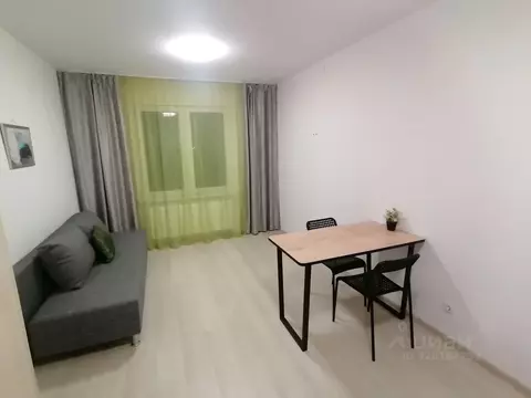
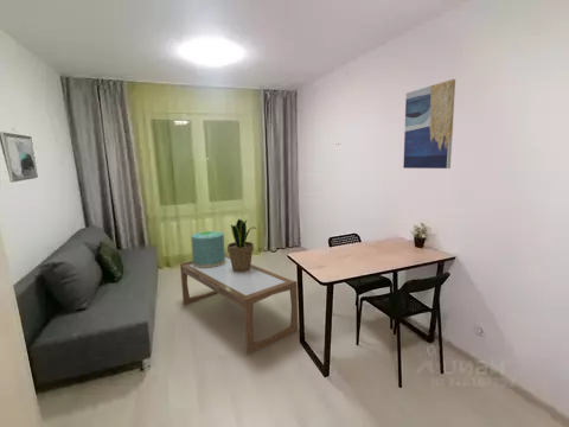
+ coffee table [179,254,299,356]
+ potted plant [226,218,257,272]
+ wall art [402,78,456,170]
+ decorative container [190,230,226,267]
